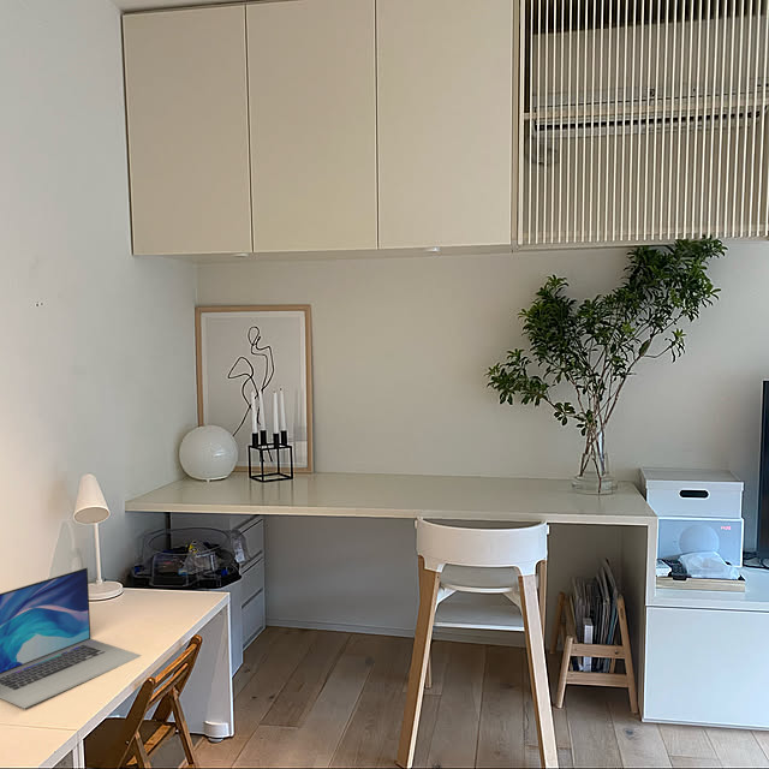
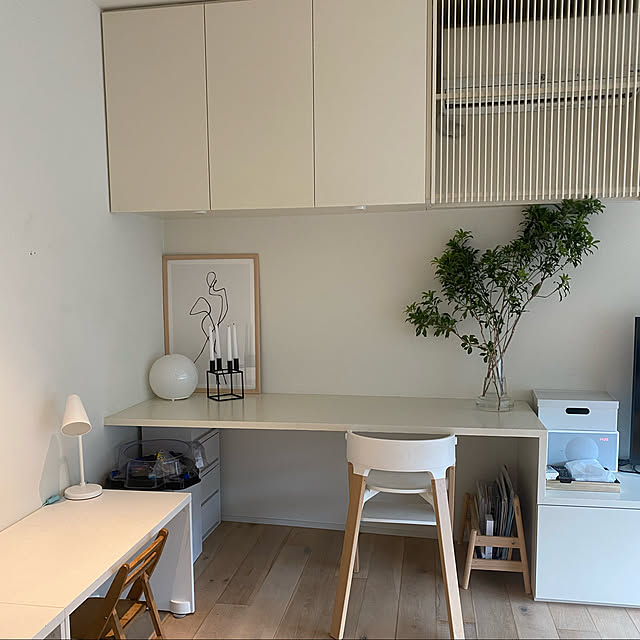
- laptop [0,566,142,710]
